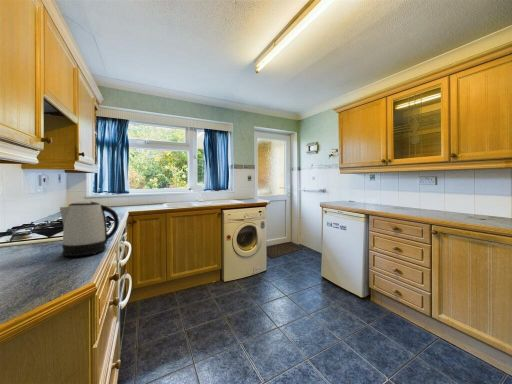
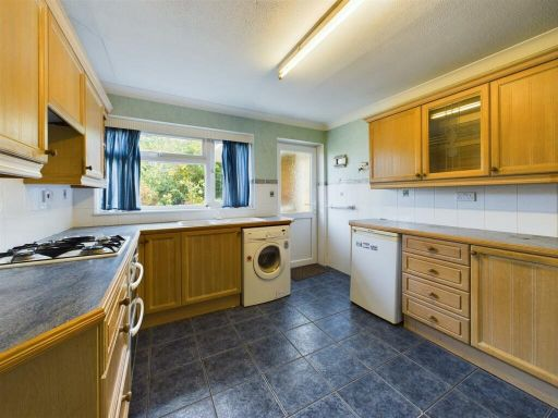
- kettle [59,200,120,257]
